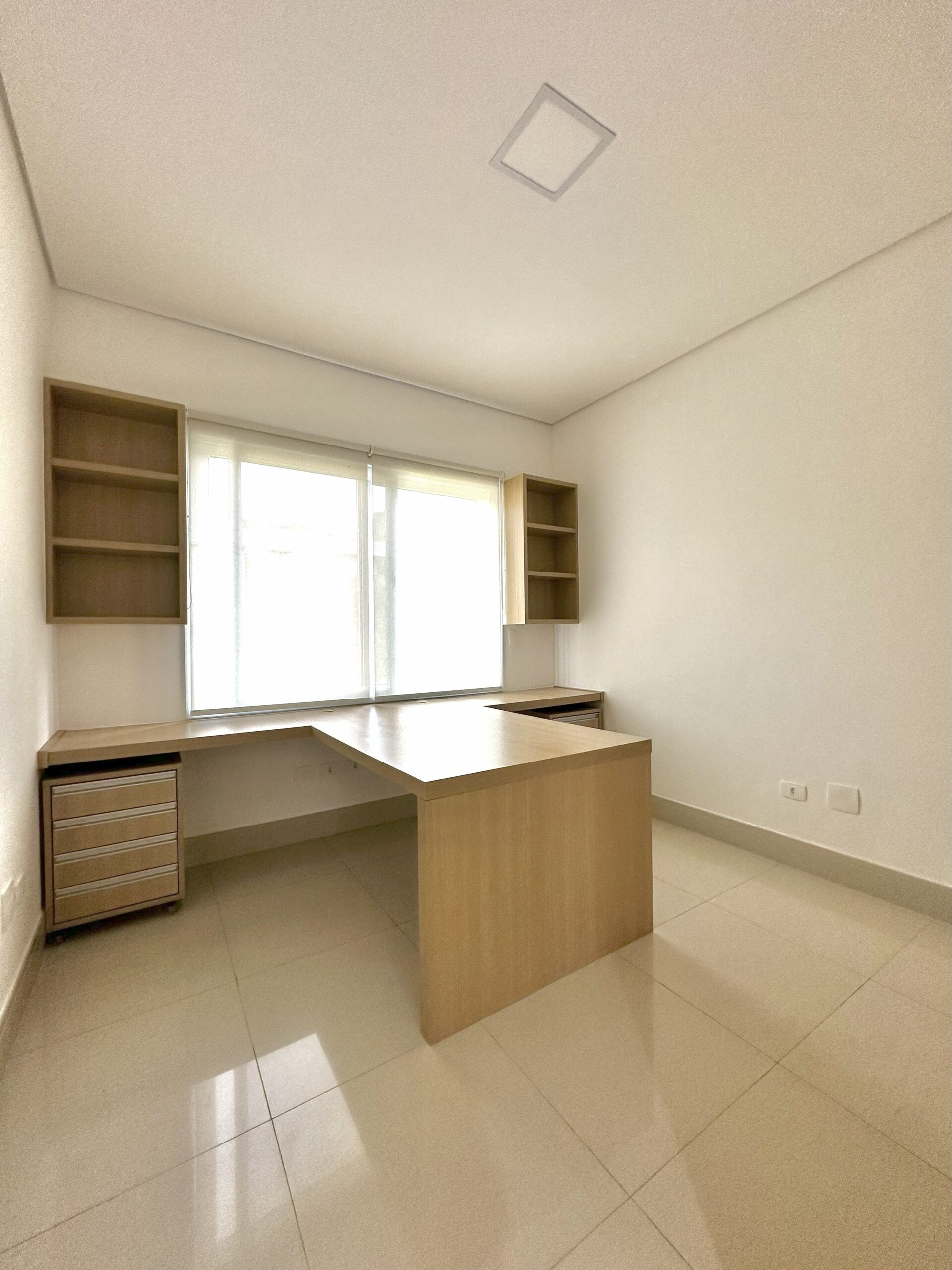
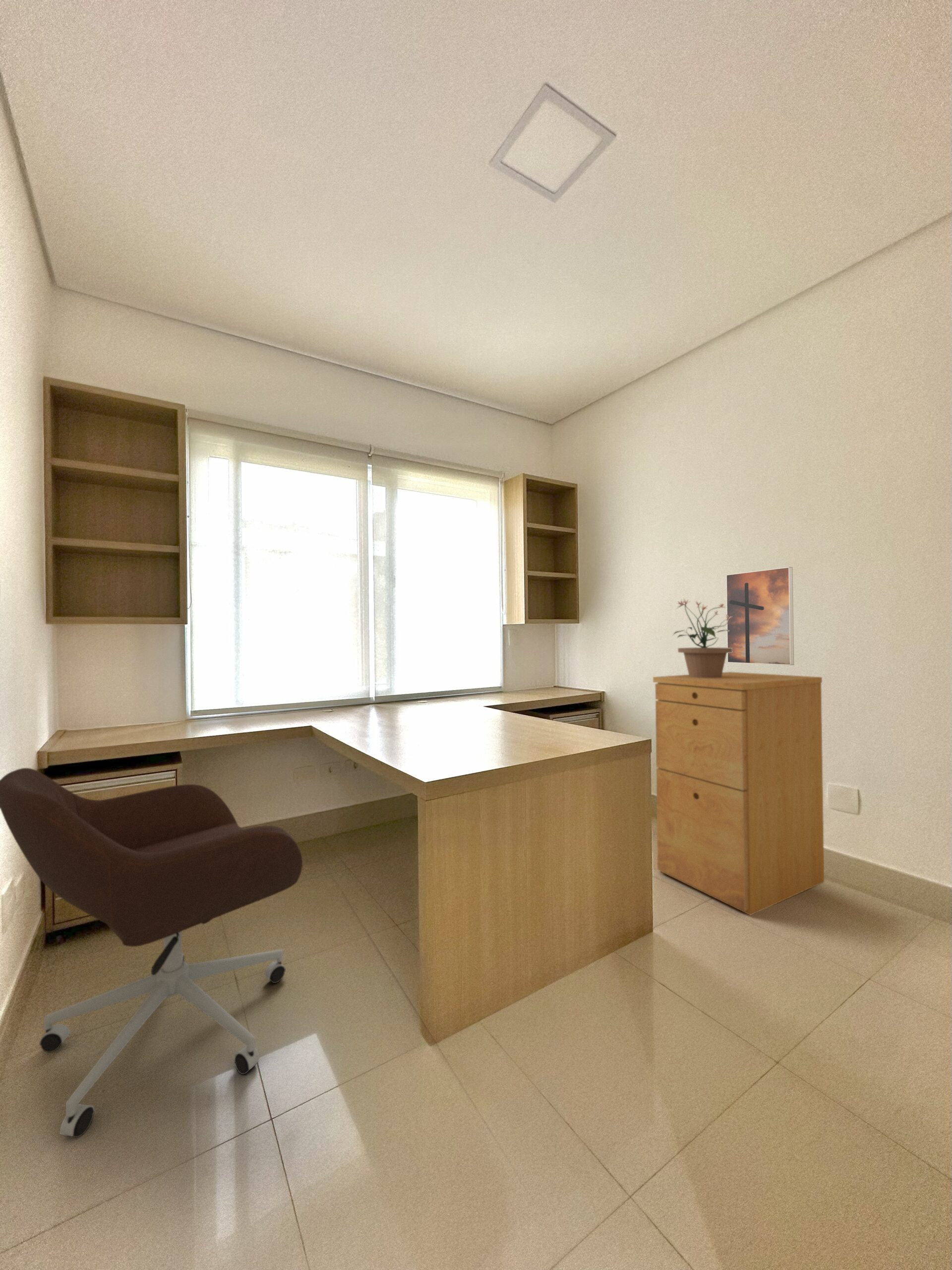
+ potted plant [672,598,733,678]
+ office chair [0,767,303,1138]
+ filing cabinet [653,671,825,916]
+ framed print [725,567,794,666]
